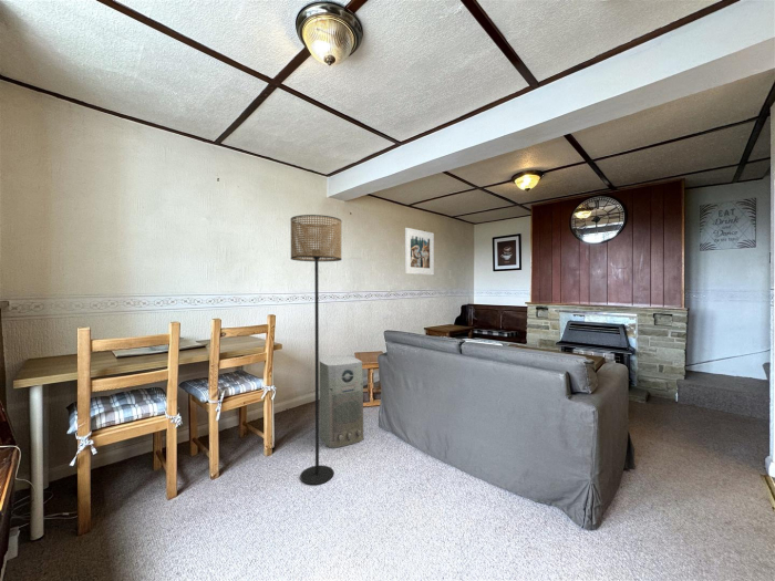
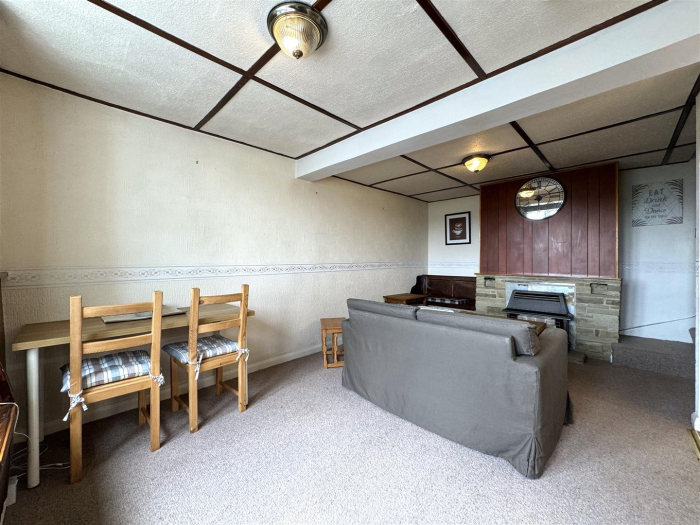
- air purifier [319,354,365,449]
- floor lamp [289,214,343,486]
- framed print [404,227,435,276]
